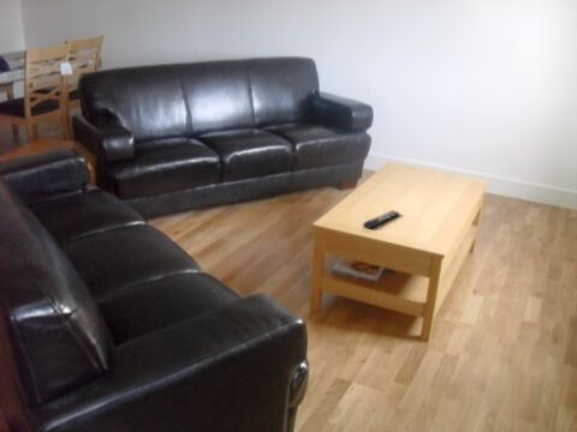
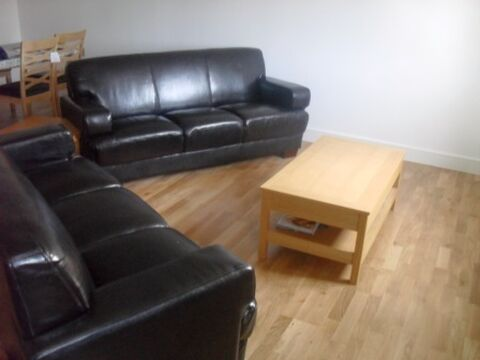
- remote control [362,209,400,230]
